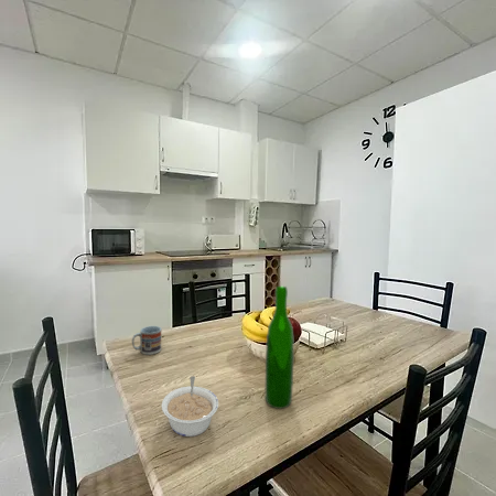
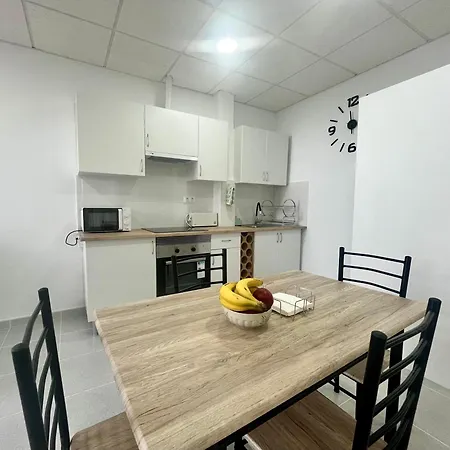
- legume [161,375,219,438]
- wine bottle [265,285,294,410]
- cup [131,325,163,356]
